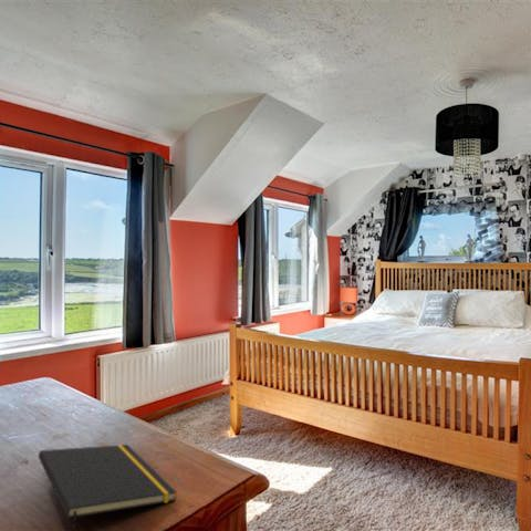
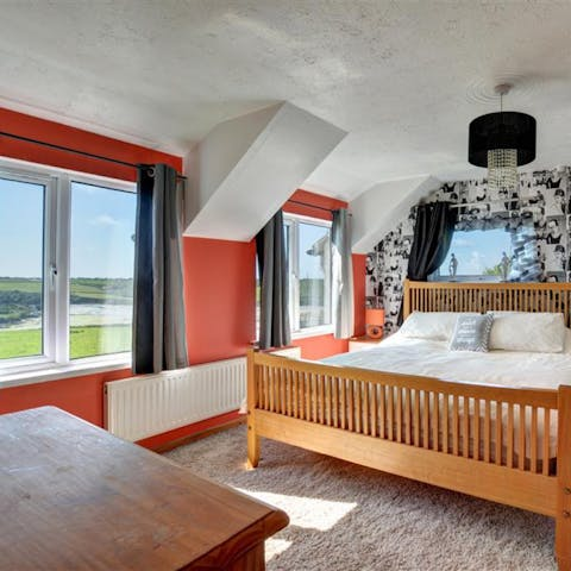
- notepad [38,444,177,531]
